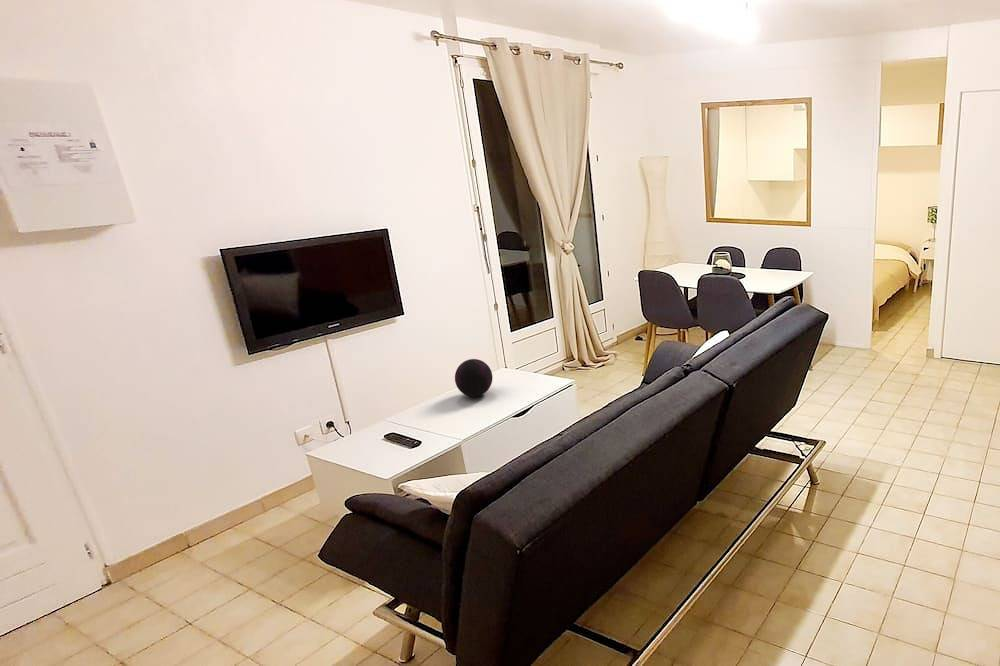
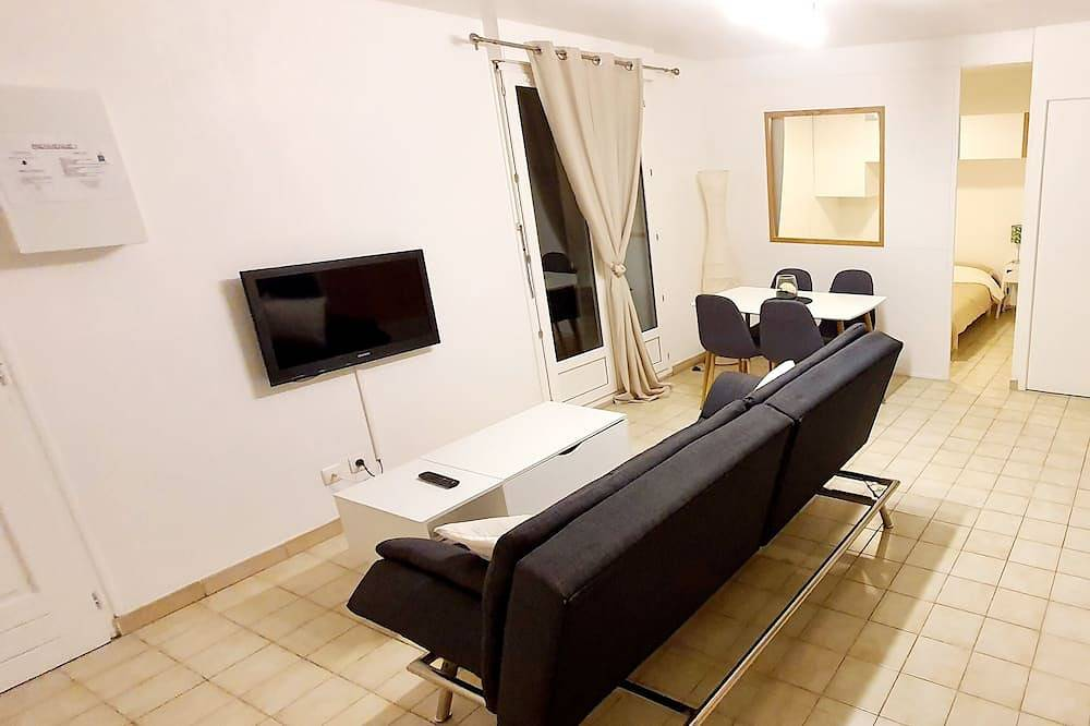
- decorative orb [454,358,493,398]
